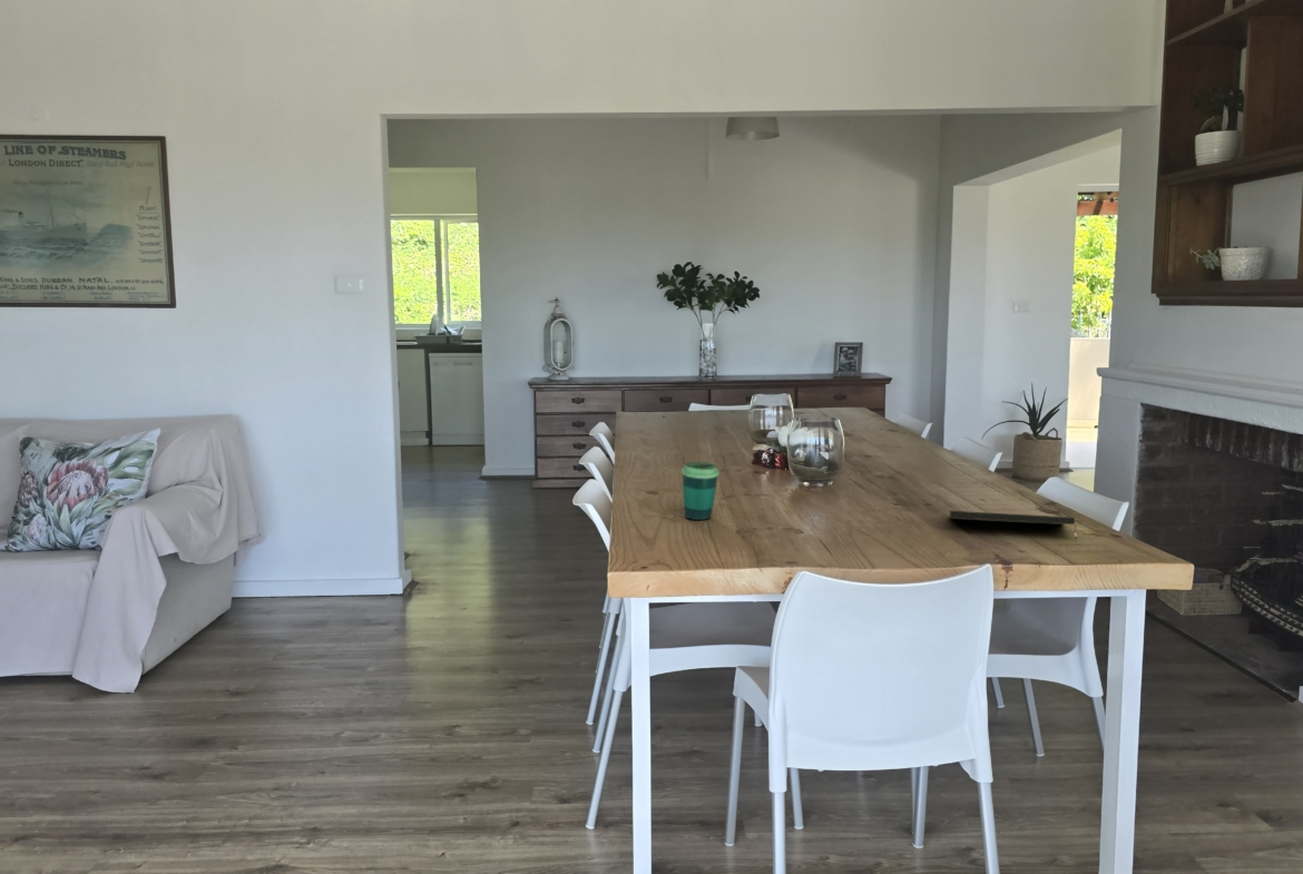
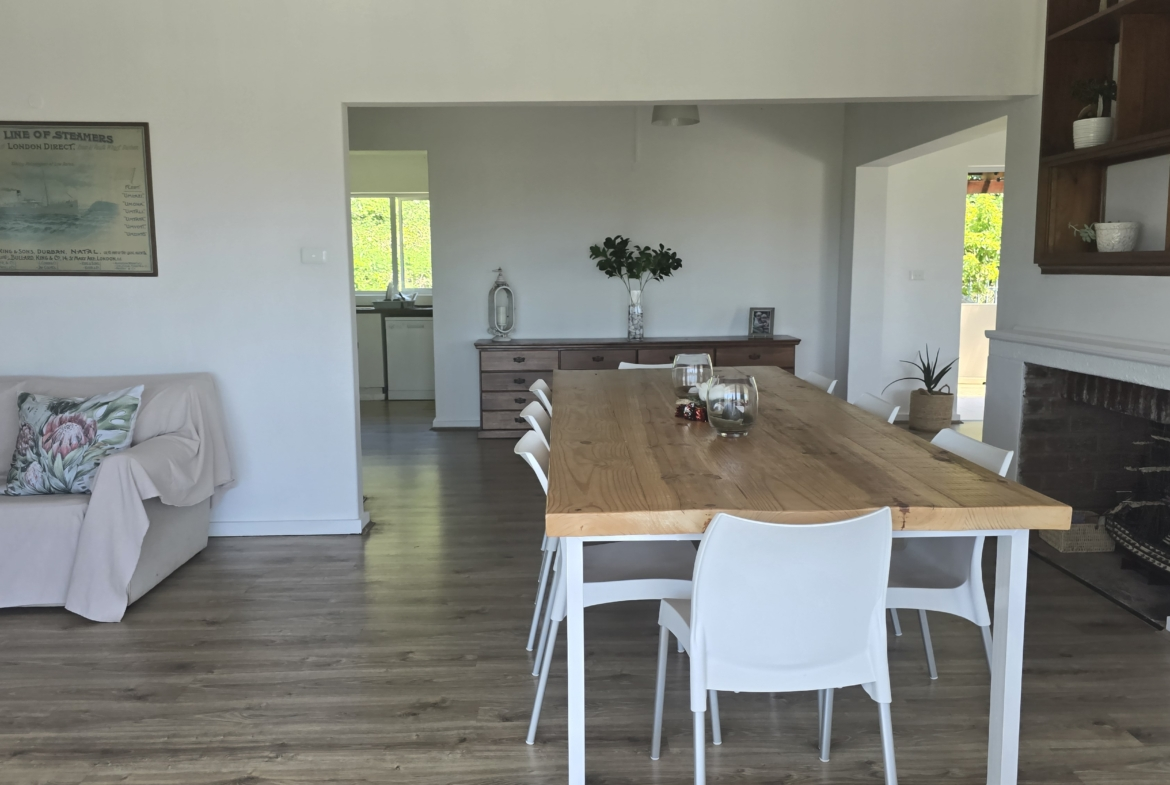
- cup [680,461,721,521]
- notepad [948,510,1078,542]
